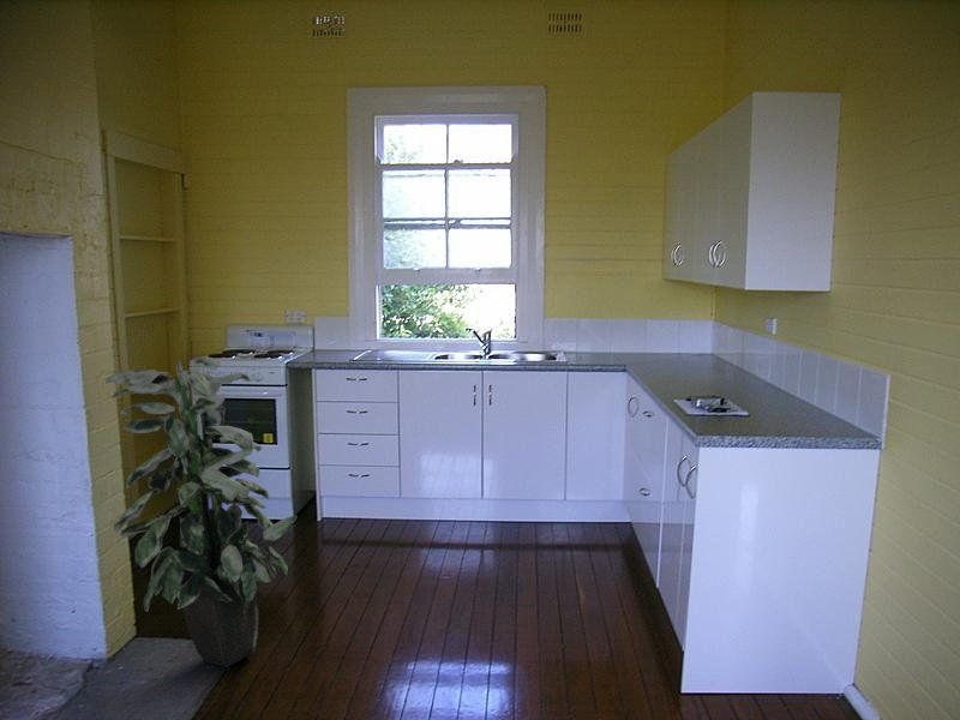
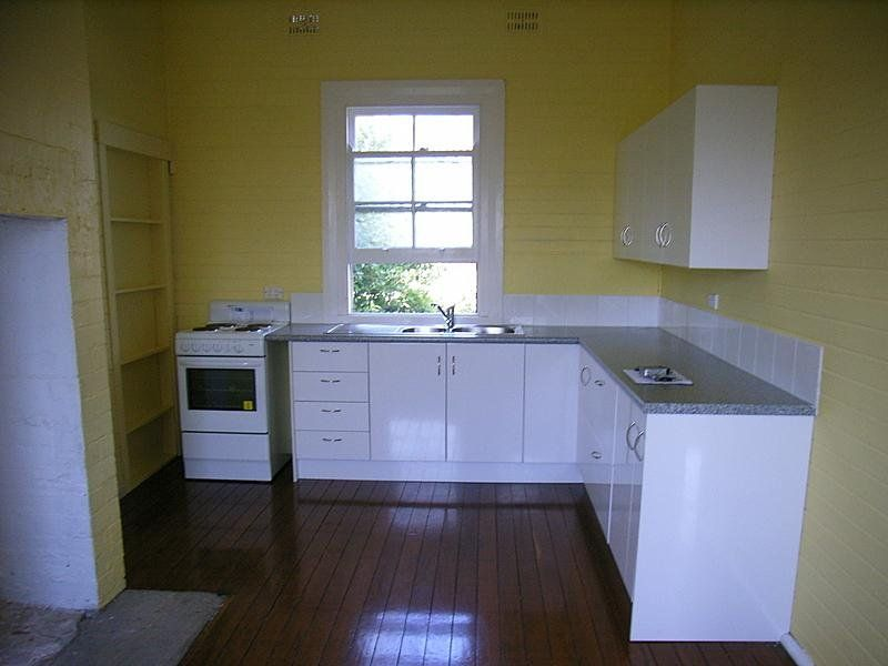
- indoor plant [104,355,299,668]
